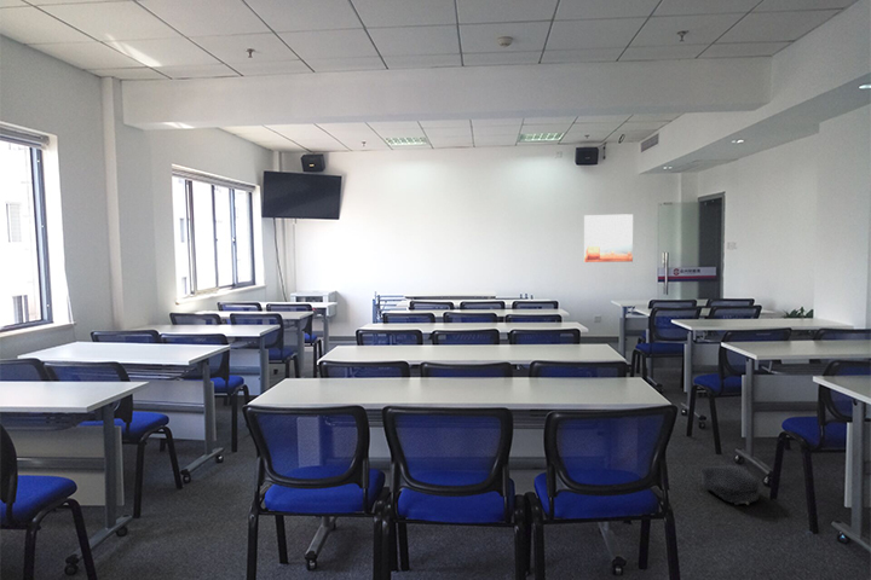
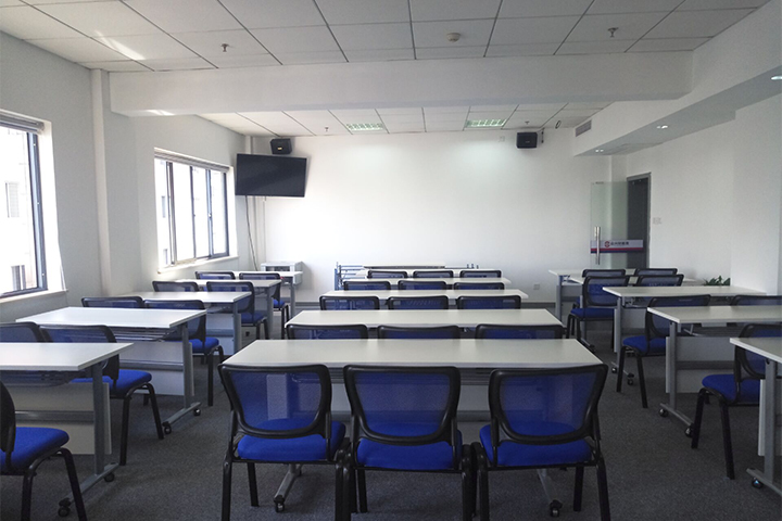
- backpack [699,464,760,506]
- wall art [583,213,634,263]
